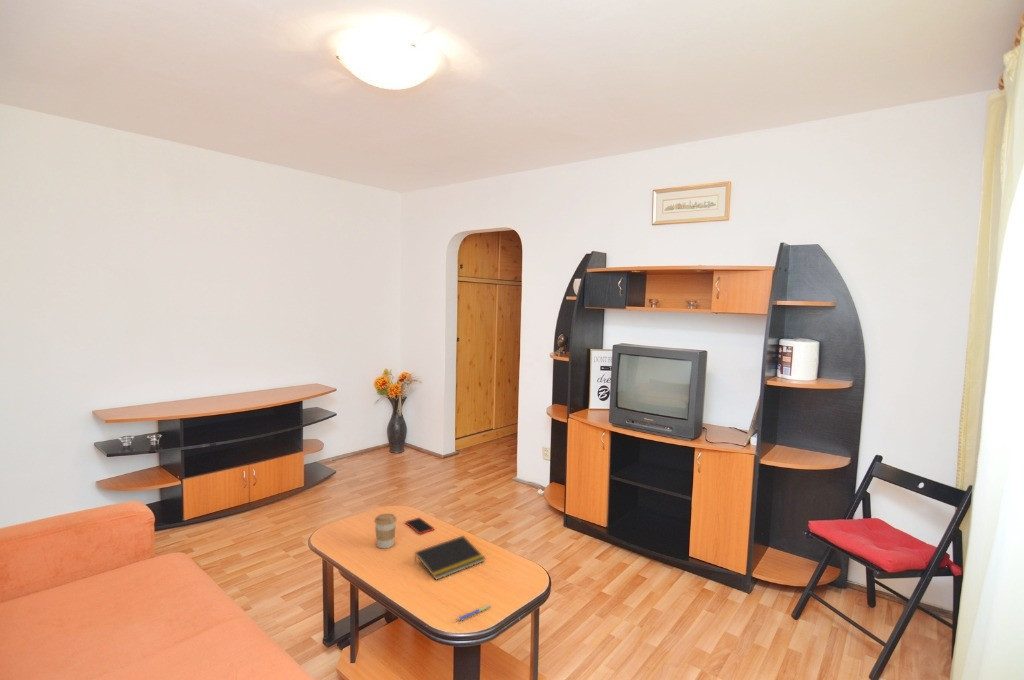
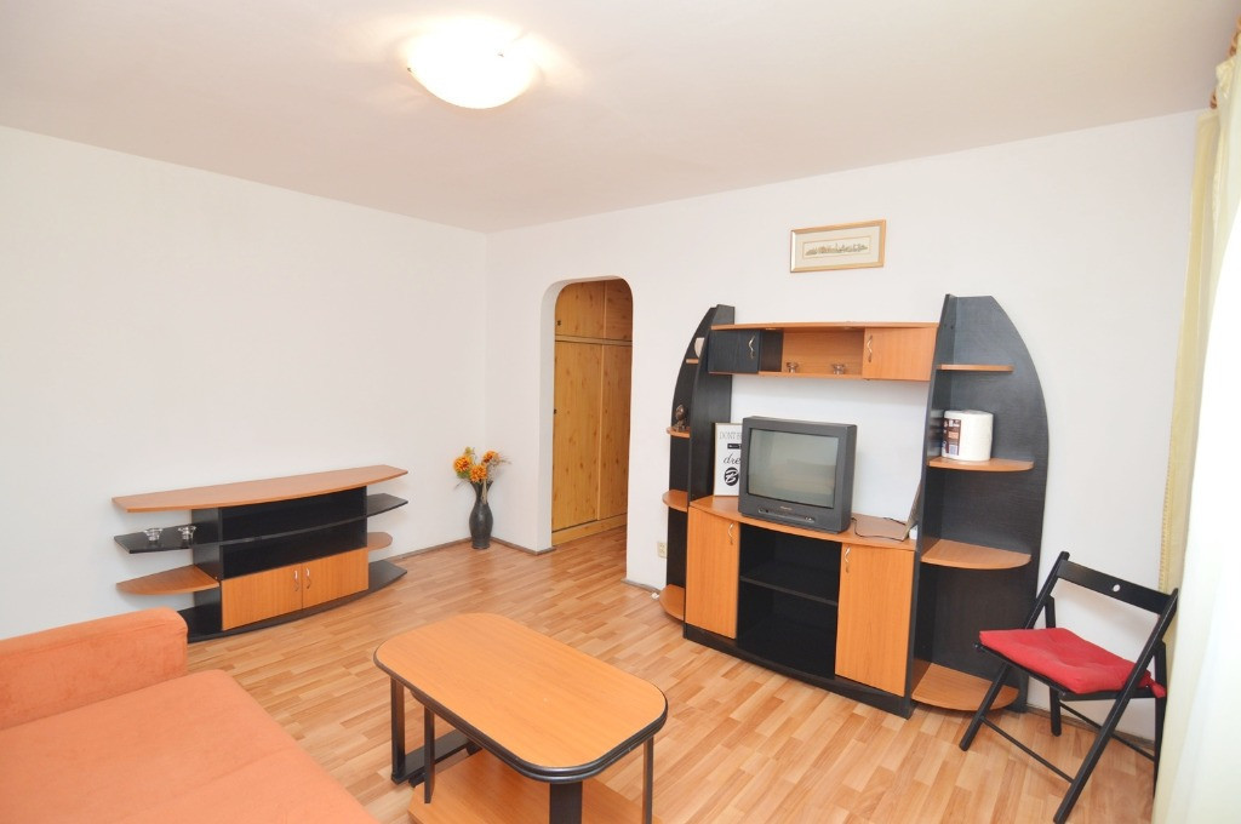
- pen [456,604,492,622]
- smartphone [404,517,436,535]
- coffee cup [373,513,398,549]
- notepad [413,535,486,581]
